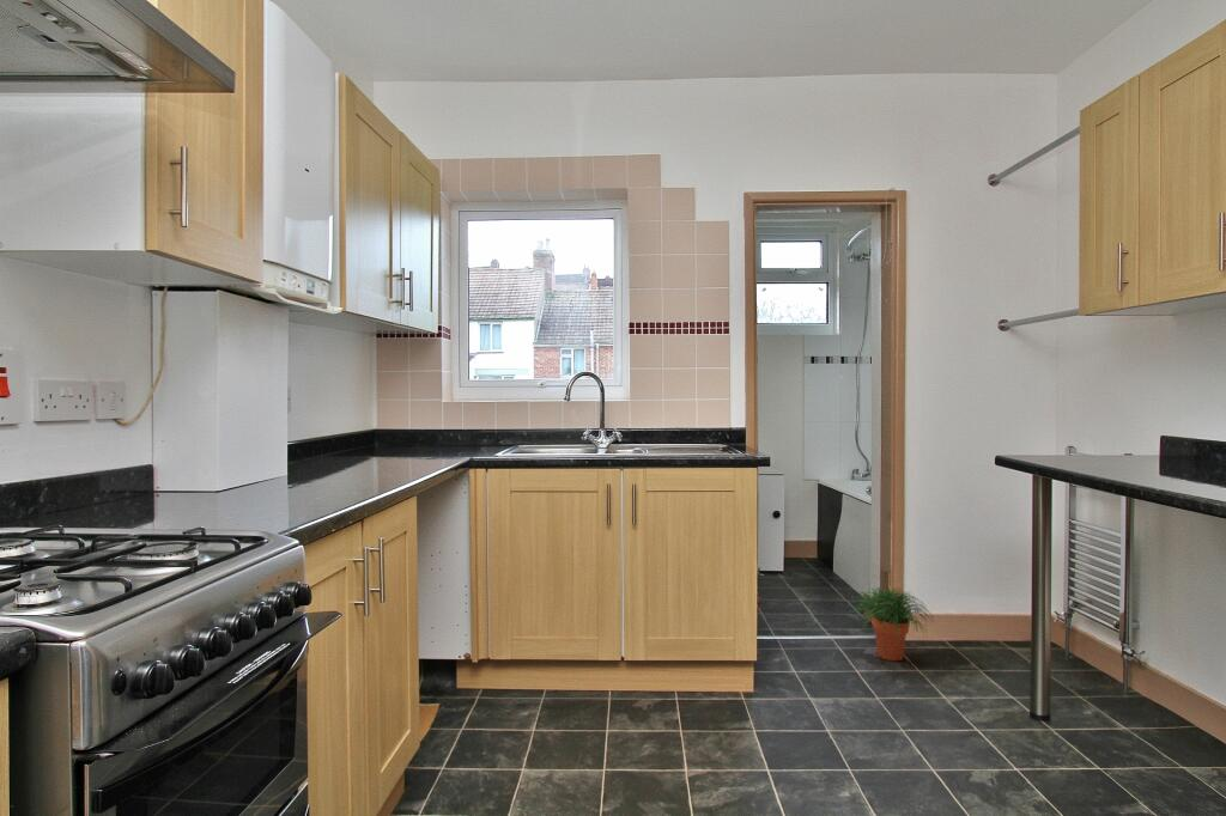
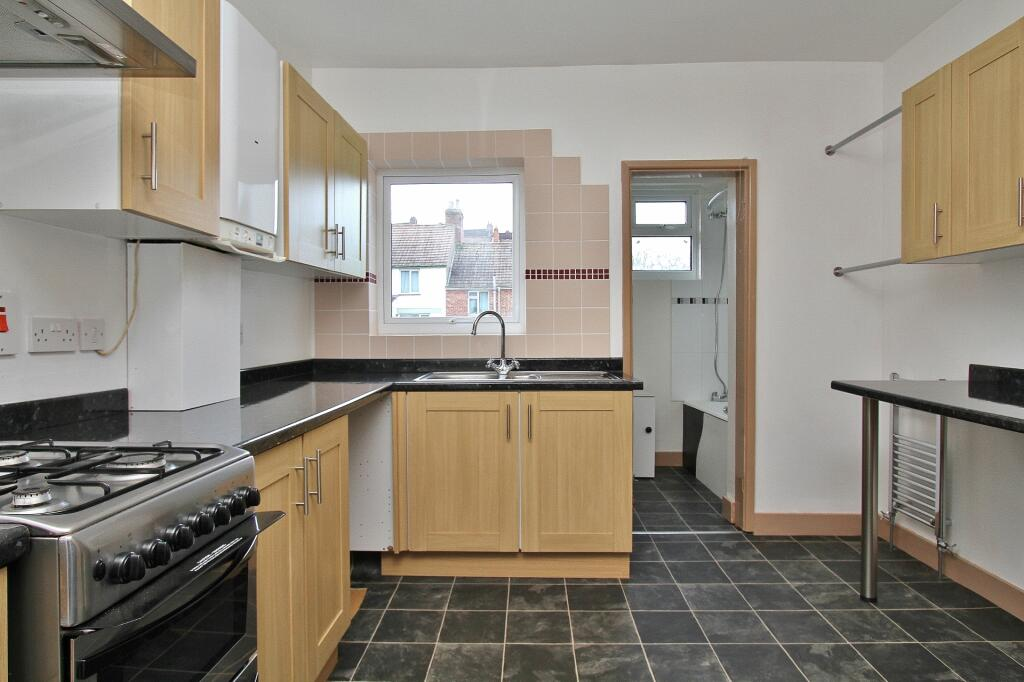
- potted plant [849,585,935,662]
